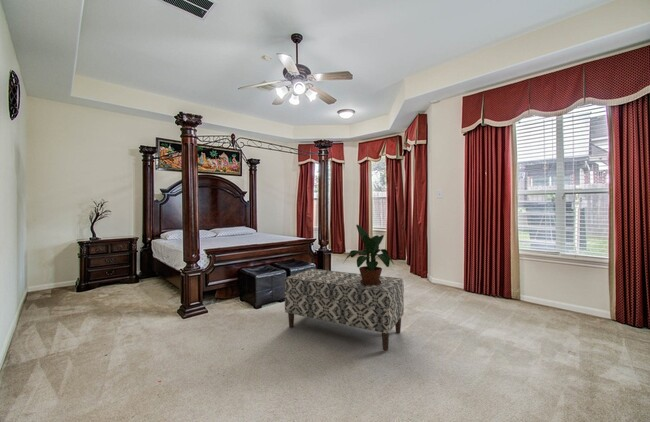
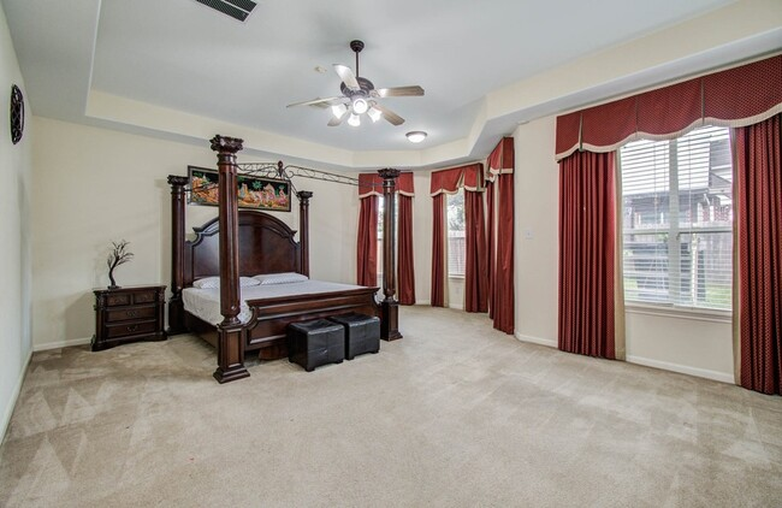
- potted plant [343,224,395,285]
- bench [284,268,405,352]
